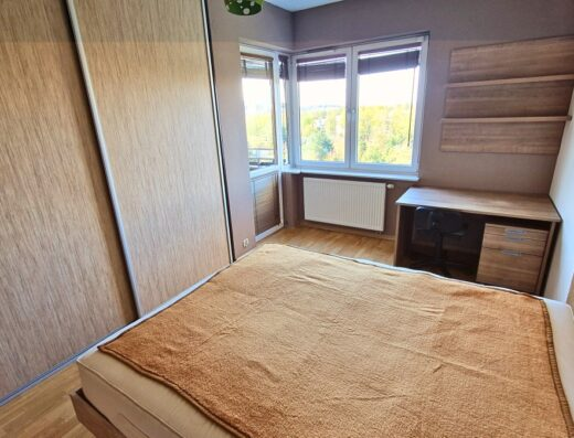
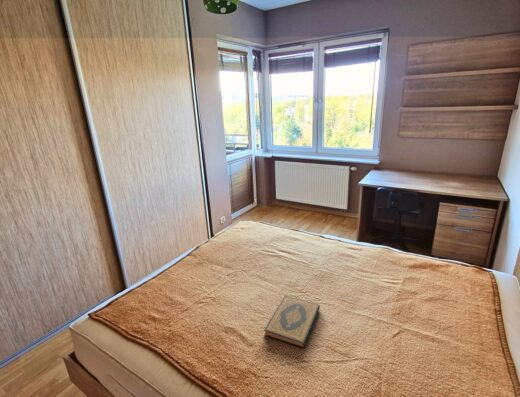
+ hardback book [263,295,321,349]
